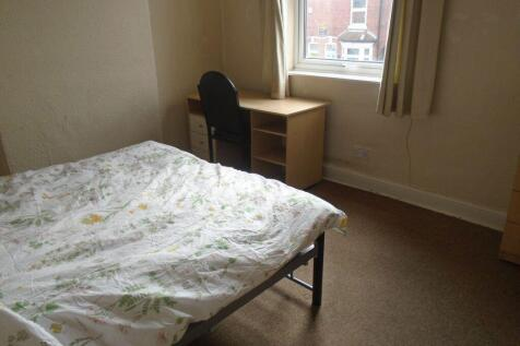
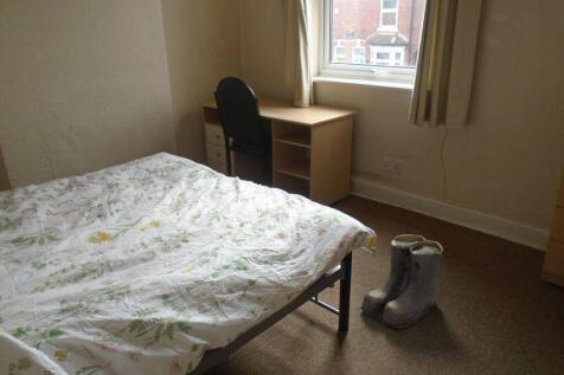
+ boots [359,233,444,330]
